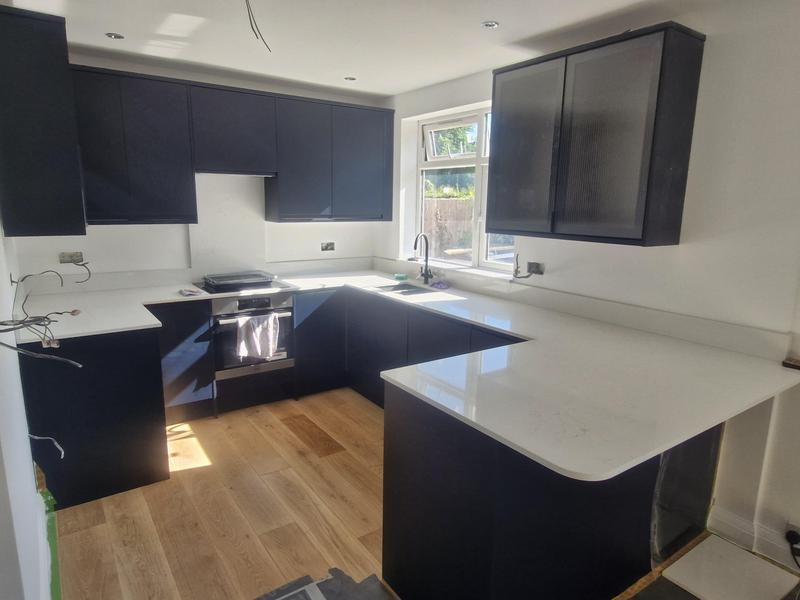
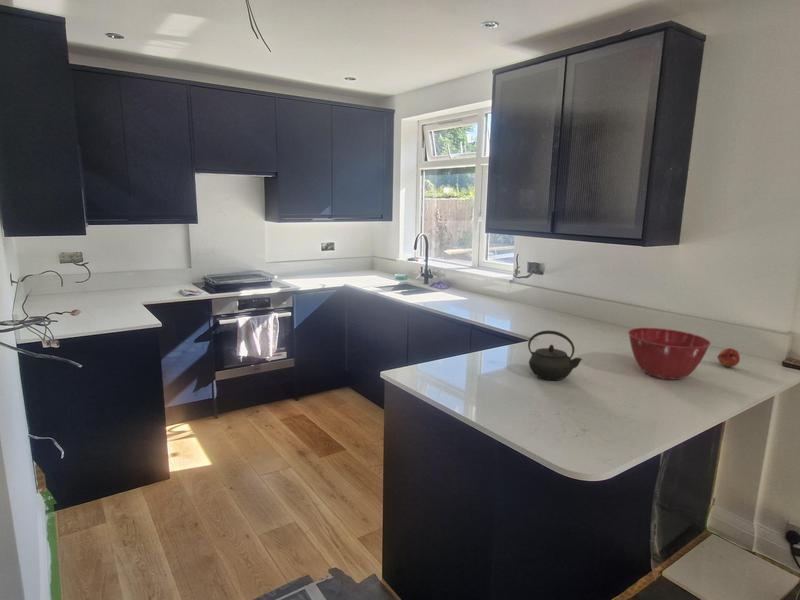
+ mixing bowl [627,327,712,381]
+ fruit [716,347,741,368]
+ kettle [527,330,583,381]
